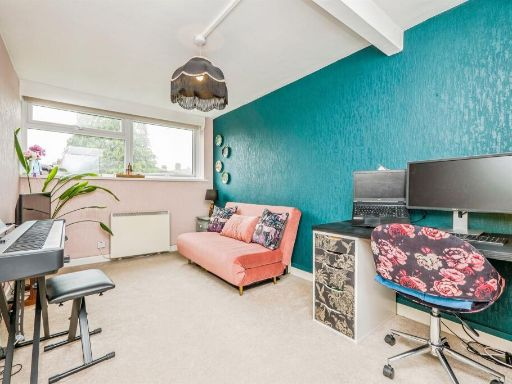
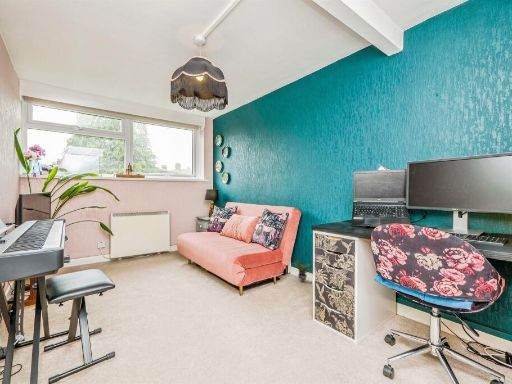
+ potted plant [293,260,313,283]
